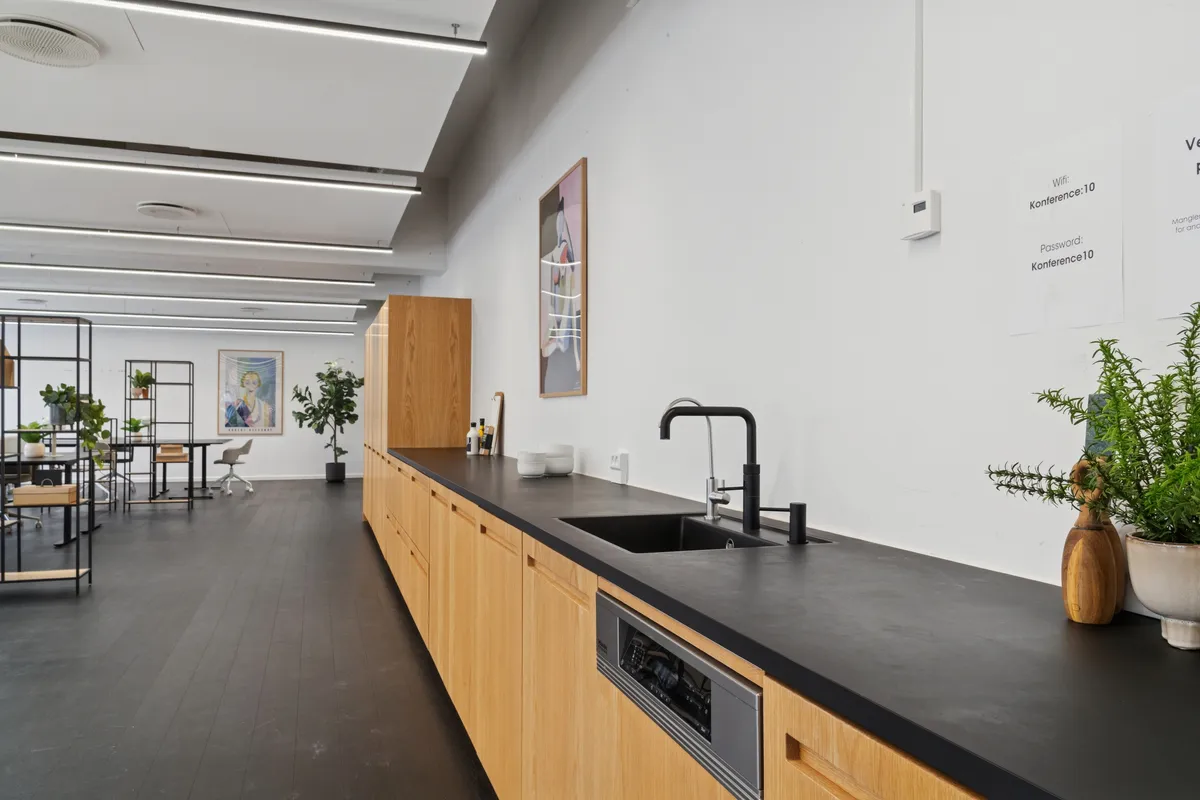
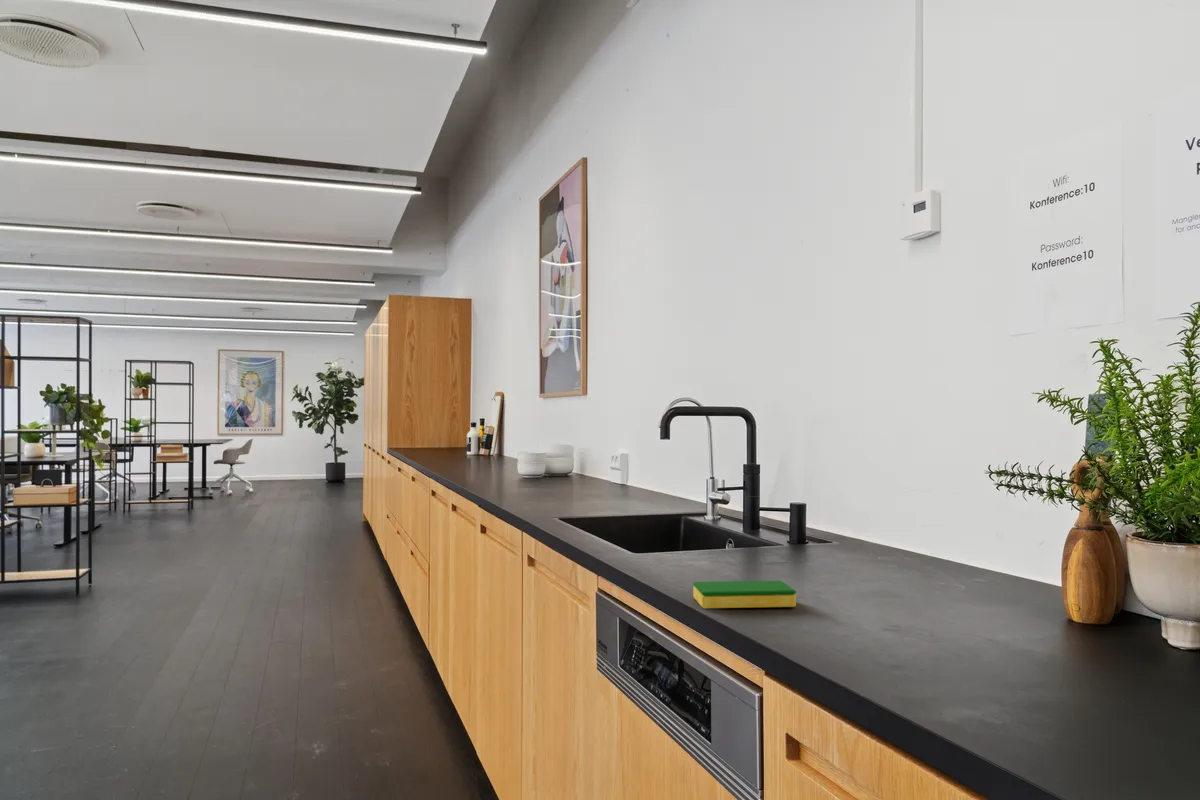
+ dish sponge [692,580,797,609]
